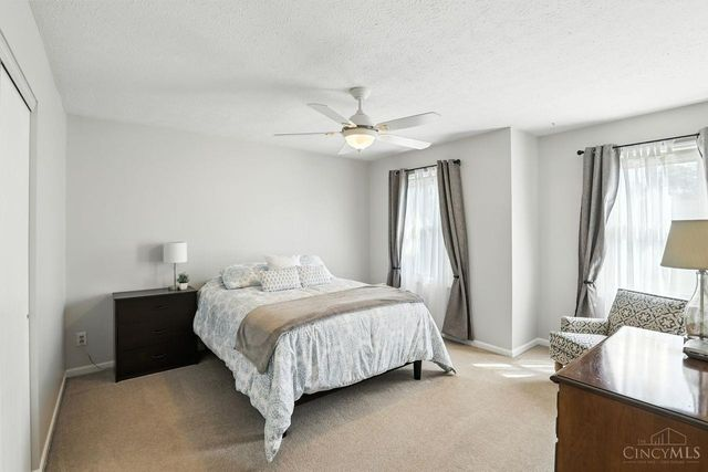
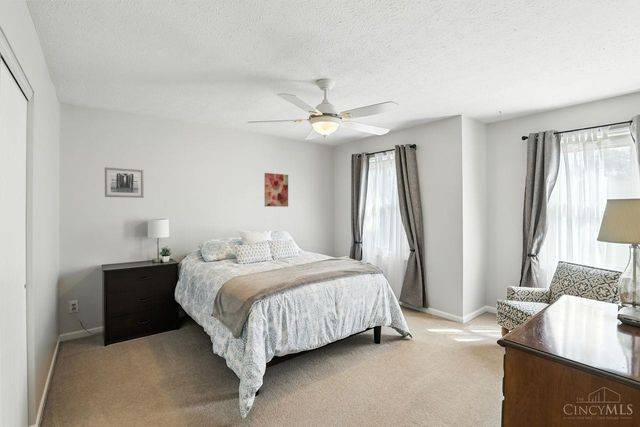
+ wall art [104,166,145,199]
+ wall art [264,172,289,208]
